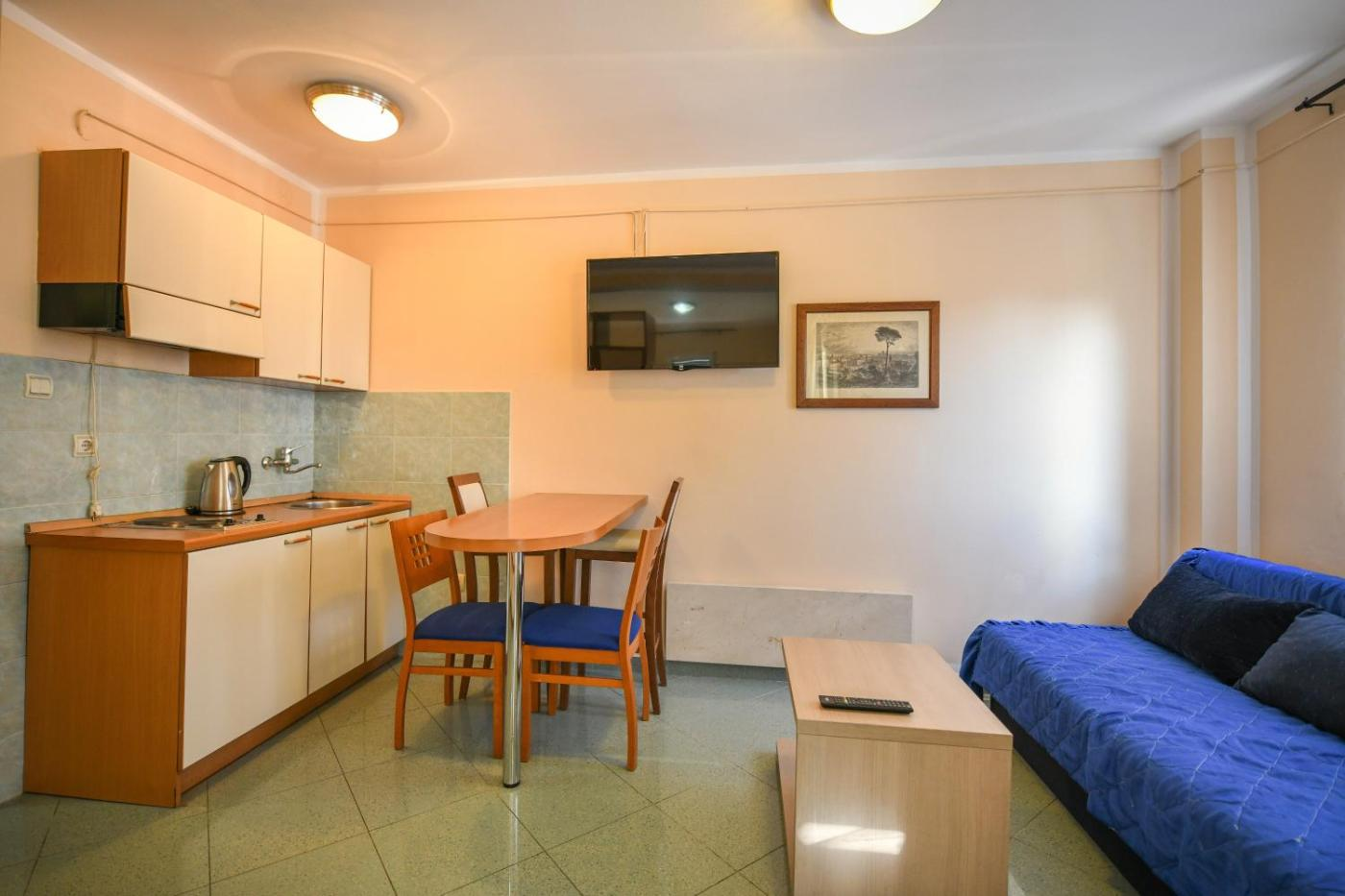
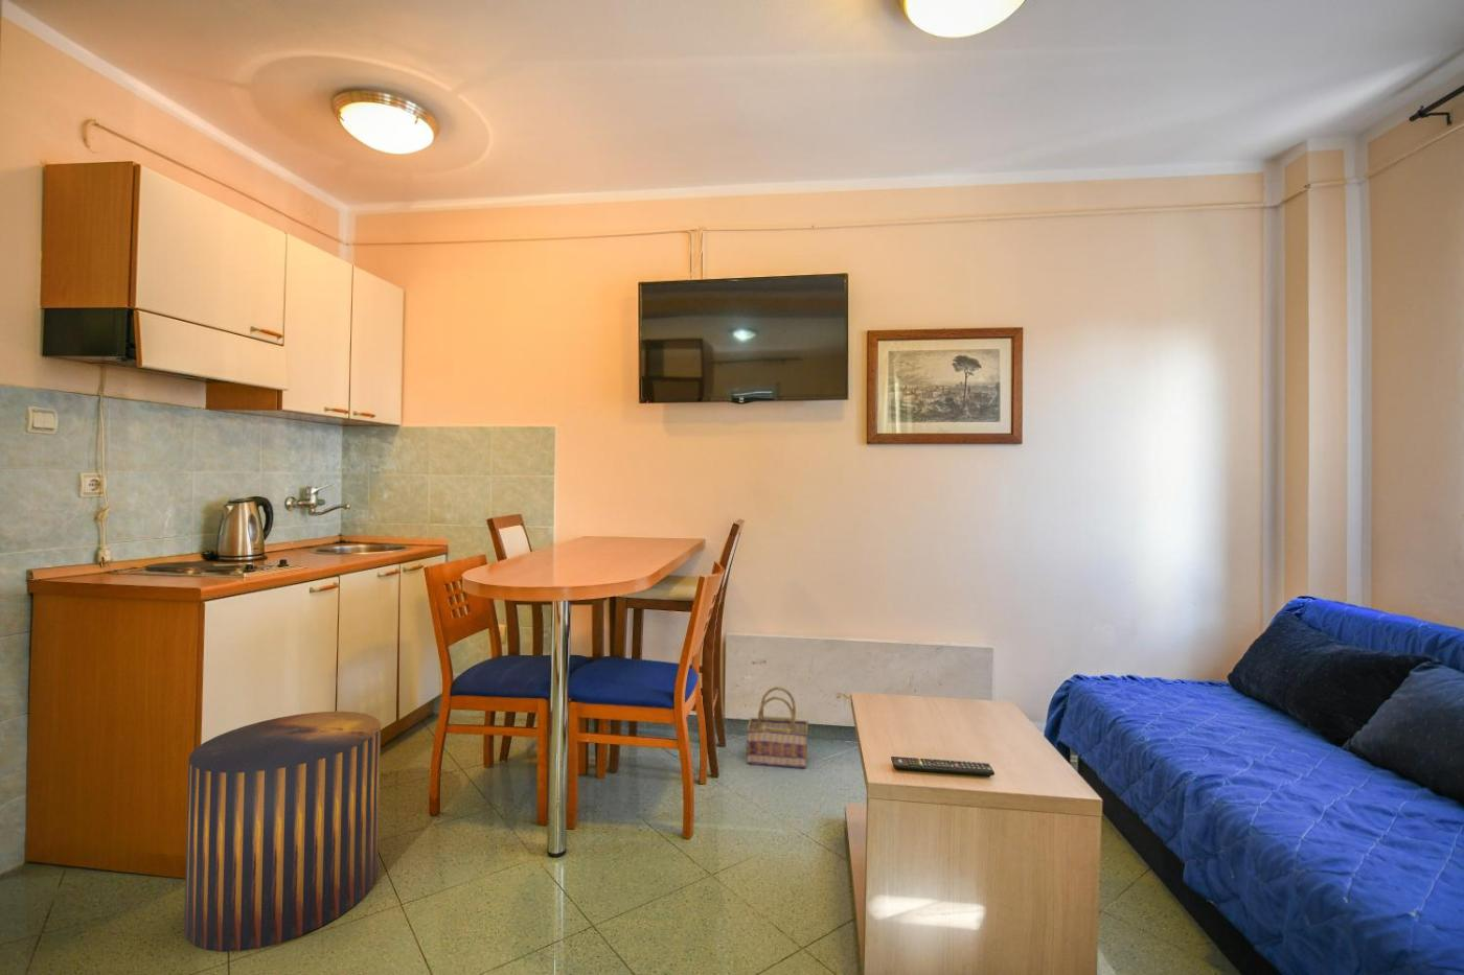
+ stool [183,711,382,953]
+ basket [746,686,810,769]
